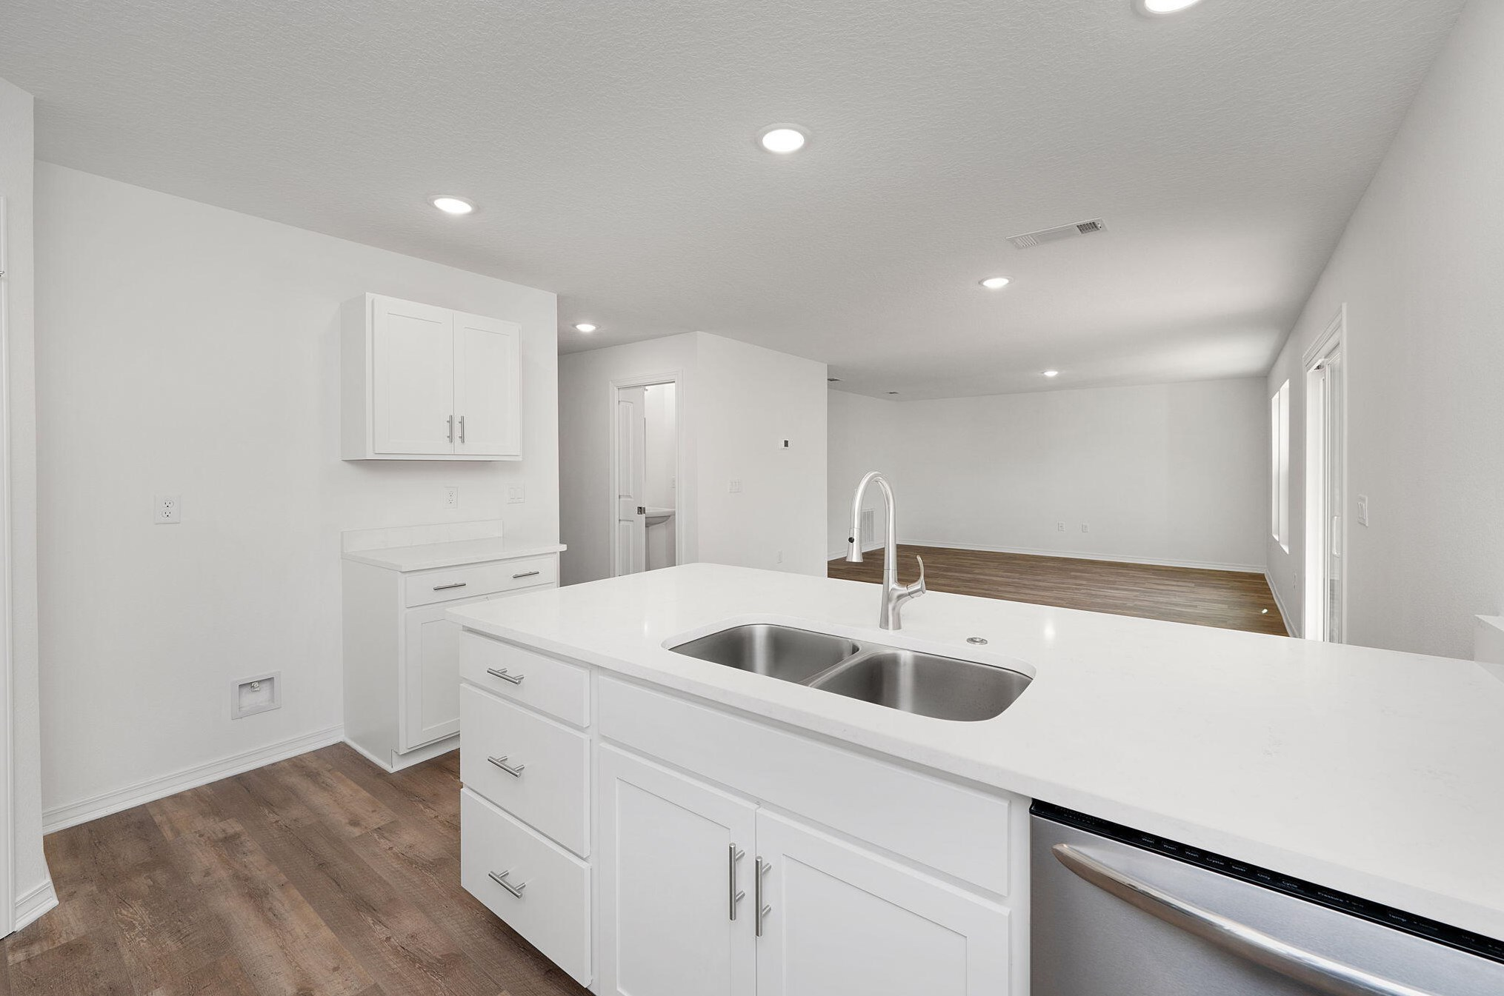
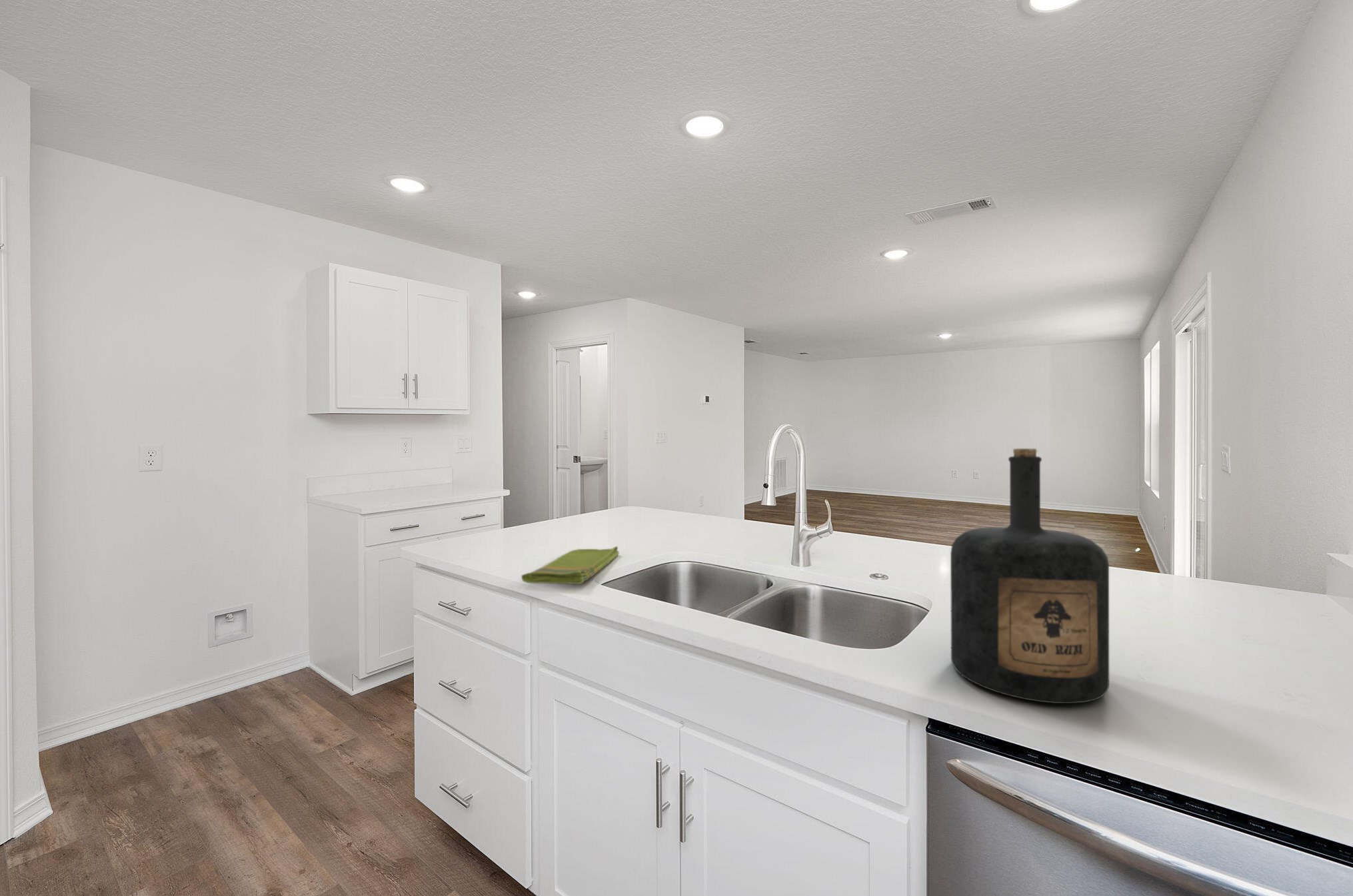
+ dish towel [521,546,620,585]
+ bottle [950,448,1110,704]
